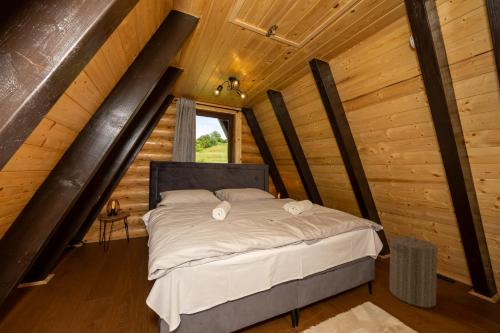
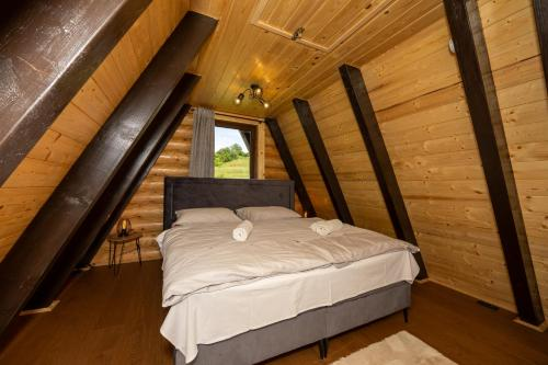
- laundry hamper [388,232,439,309]
